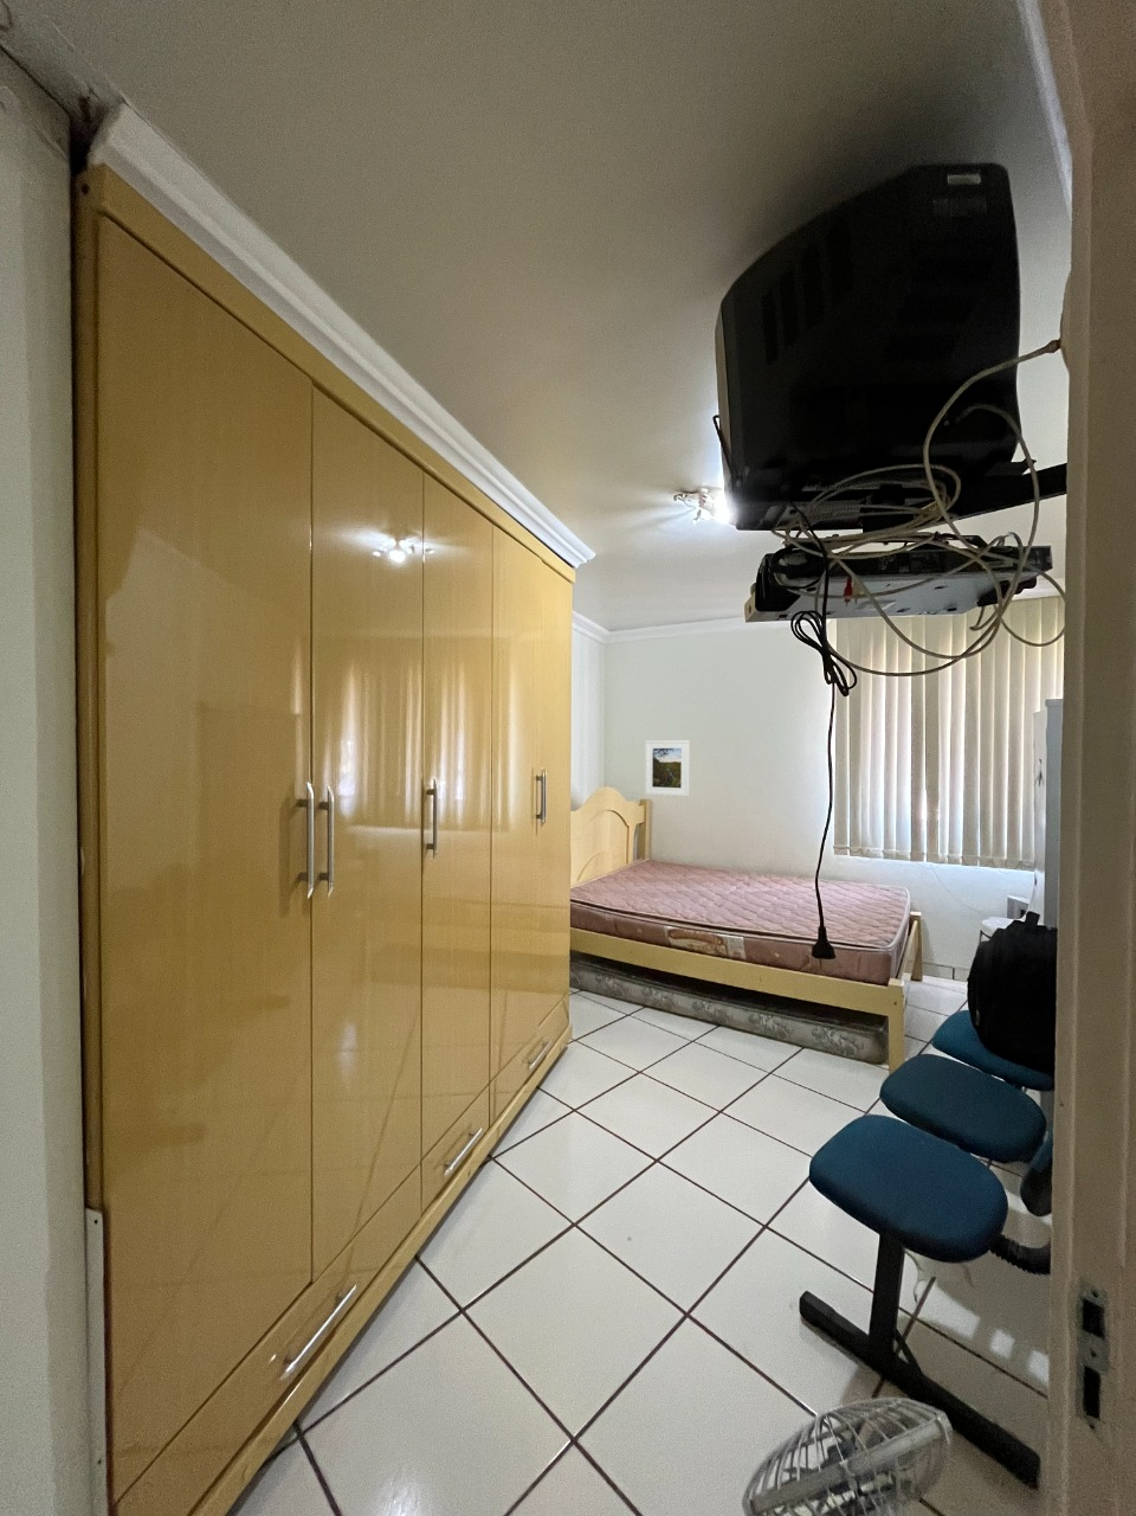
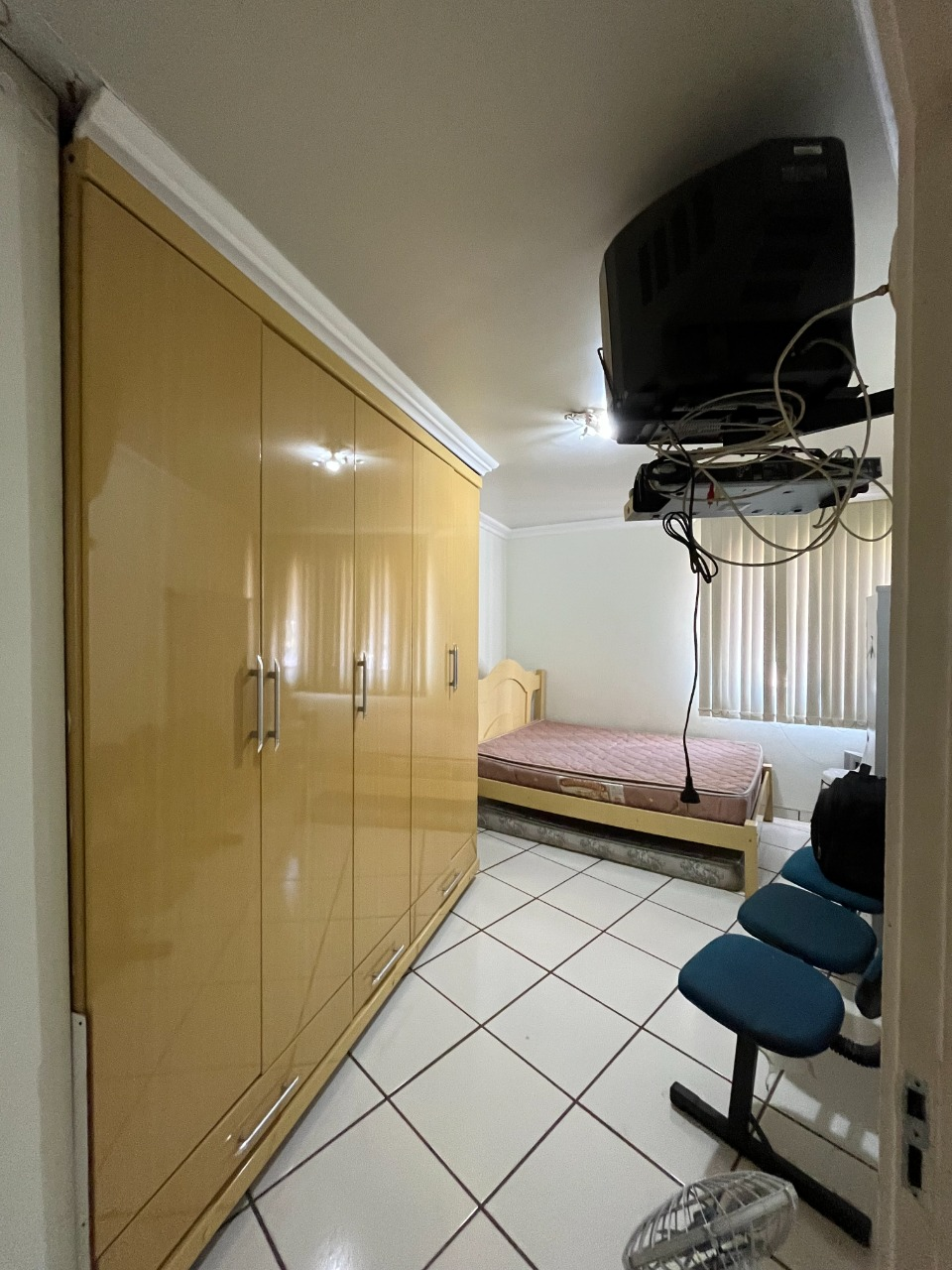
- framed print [643,739,691,797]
